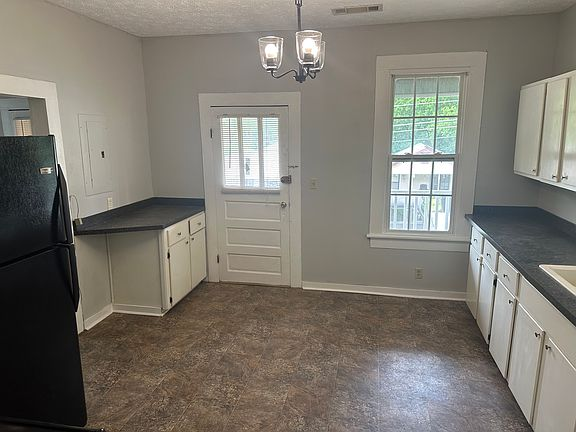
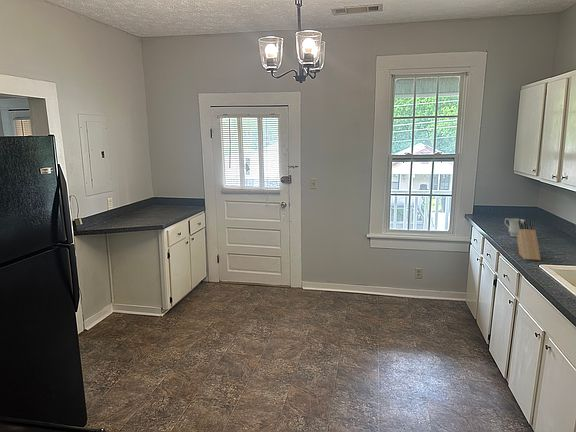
+ knife block [516,218,542,261]
+ mug [504,217,525,238]
